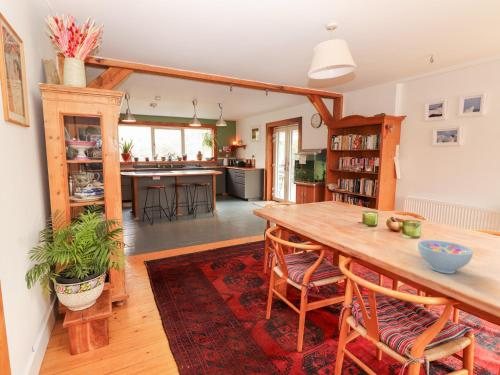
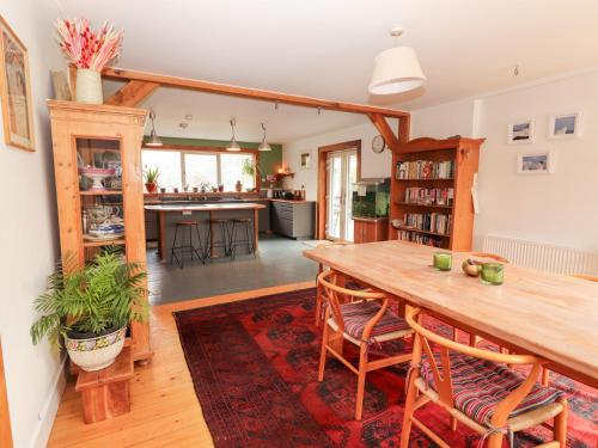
- bowl [417,239,474,275]
